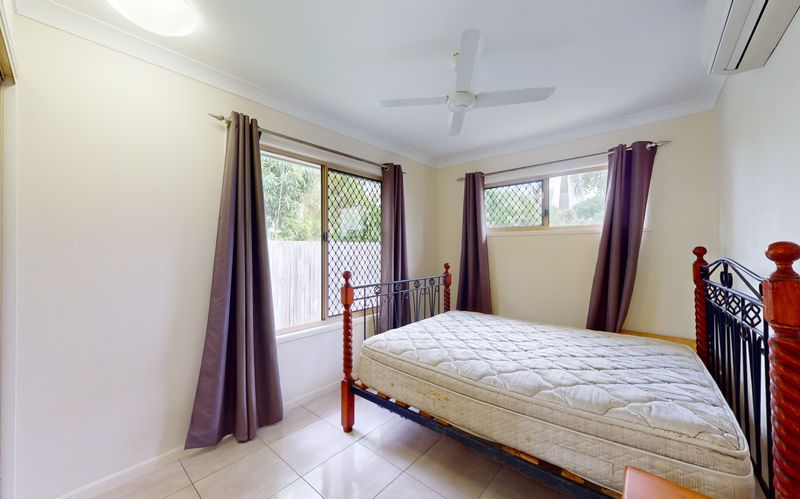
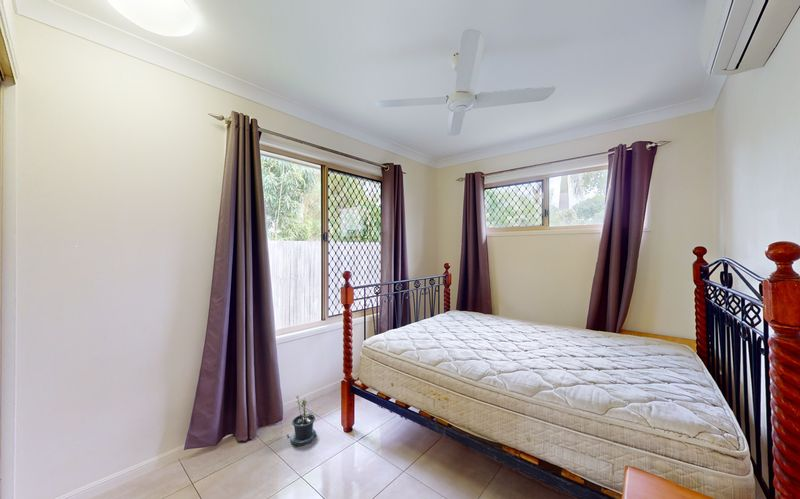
+ potted plant [286,394,318,447]
